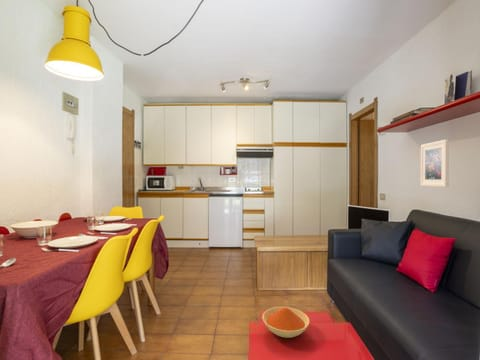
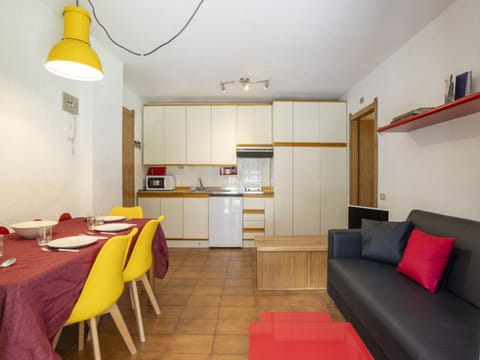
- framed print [420,138,450,188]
- bowl [261,306,310,339]
